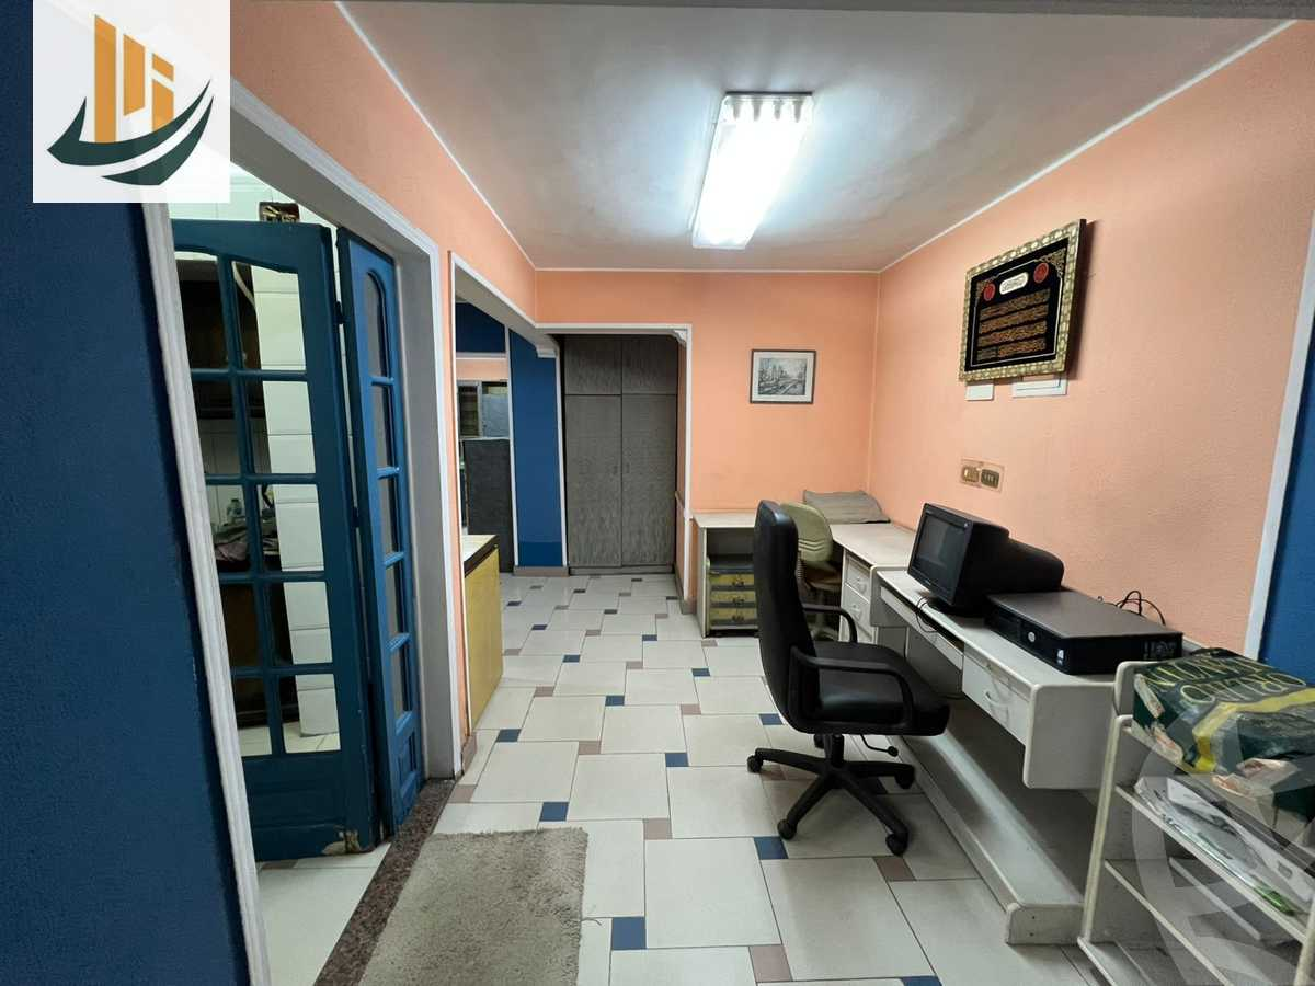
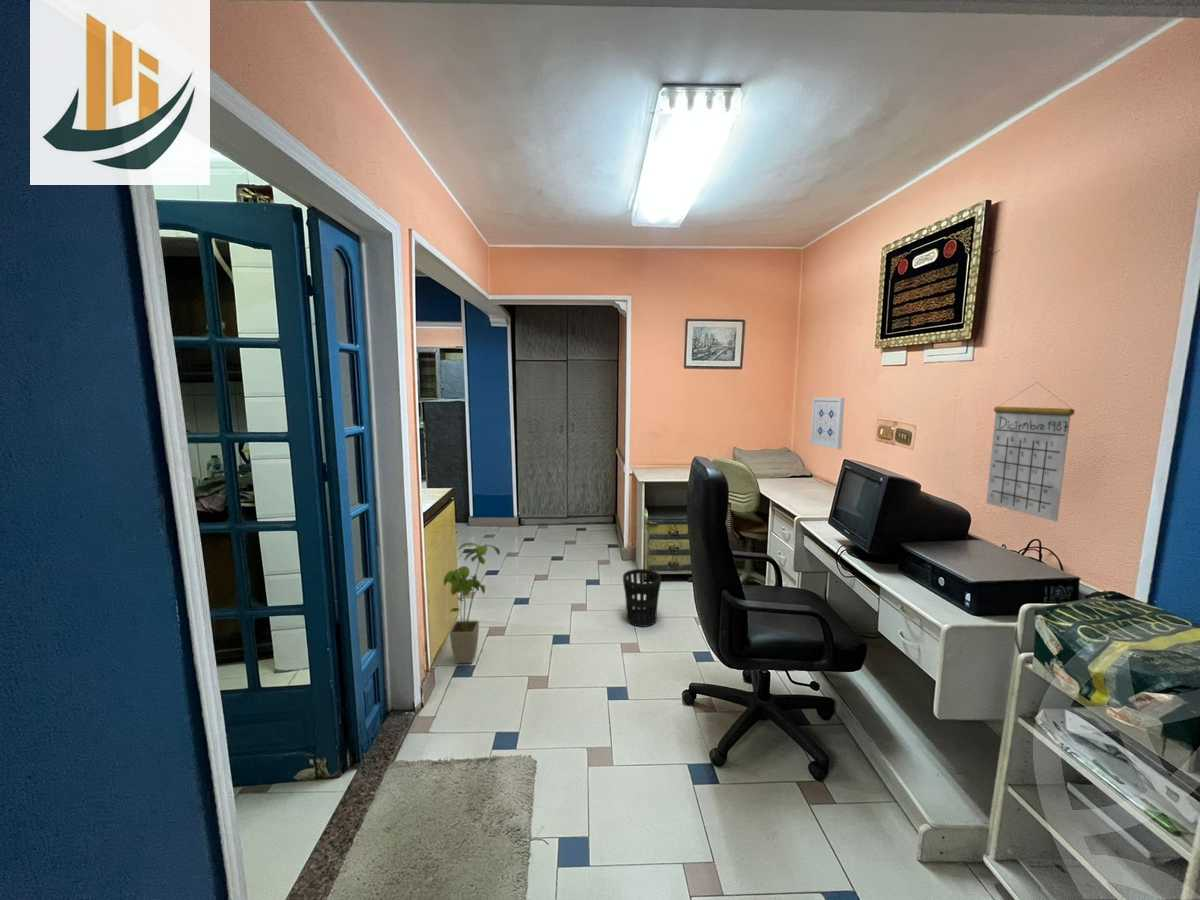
+ calendar [985,381,1076,523]
+ house plant [443,542,501,664]
+ wall art [810,397,846,450]
+ wastebasket [622,568,662,628]
